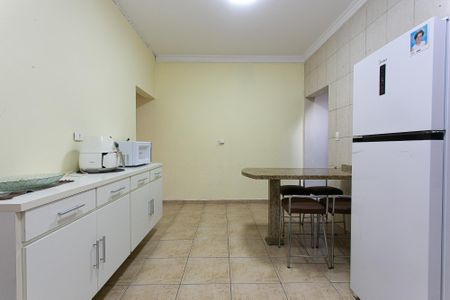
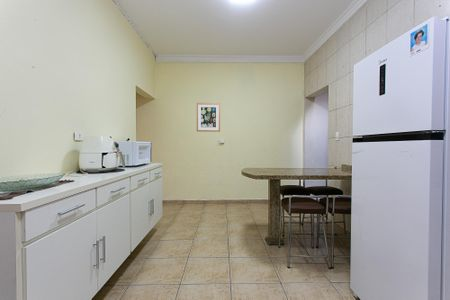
+ wall art [196,102,221,133]
